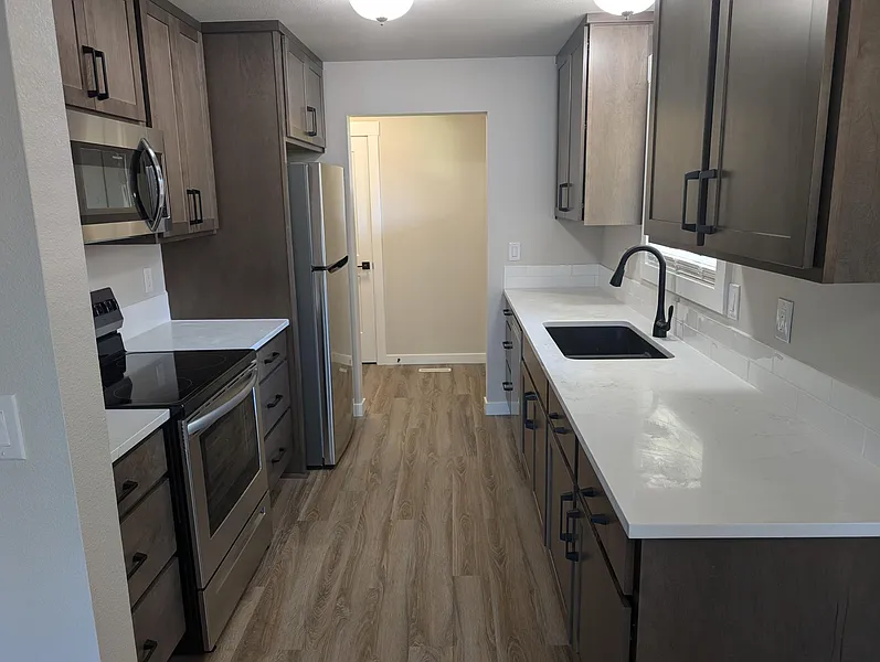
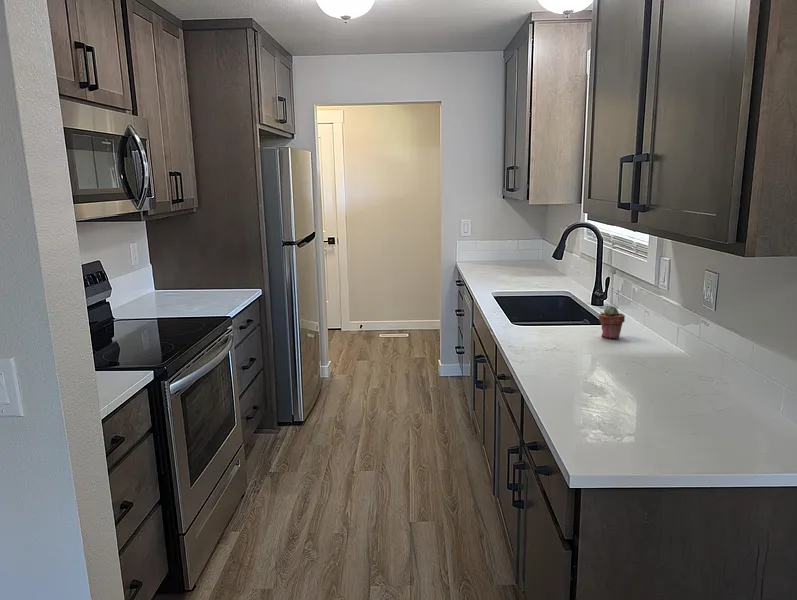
+ potted succulent [598,305,626,340]
